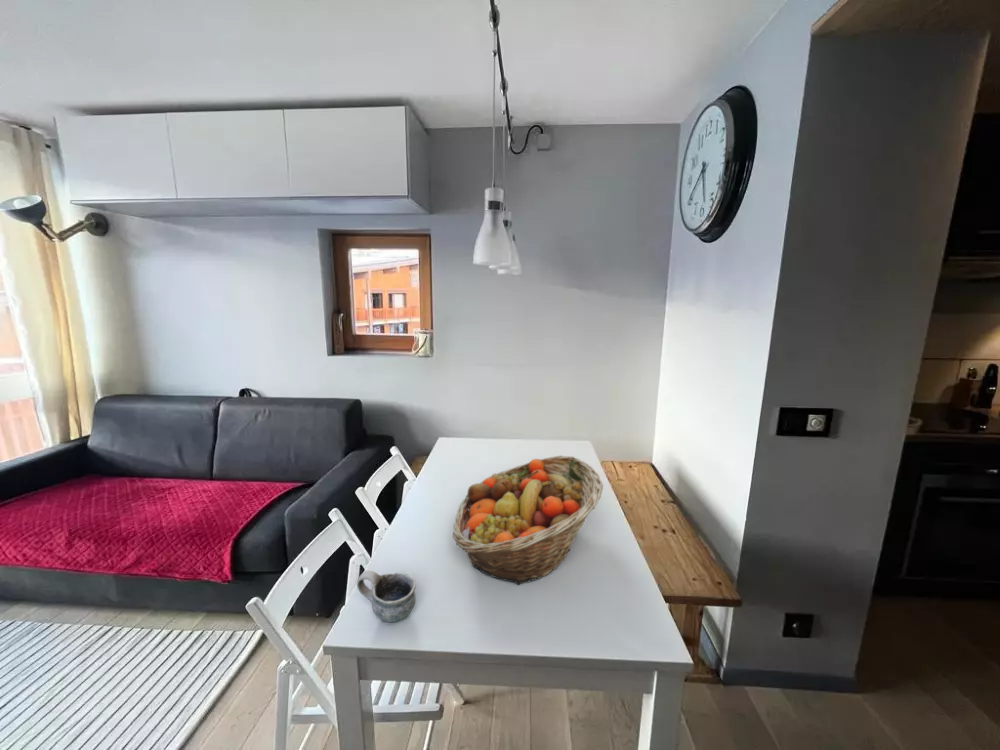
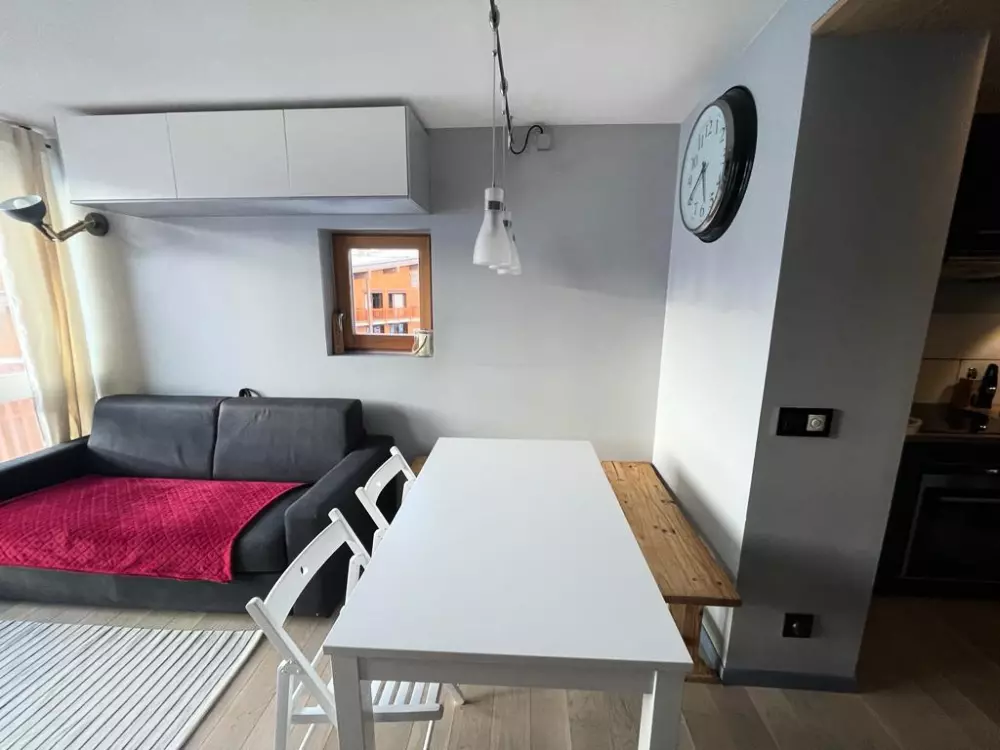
- mug [356,570,417,623]
- fruit basket [451,455,605,586]
